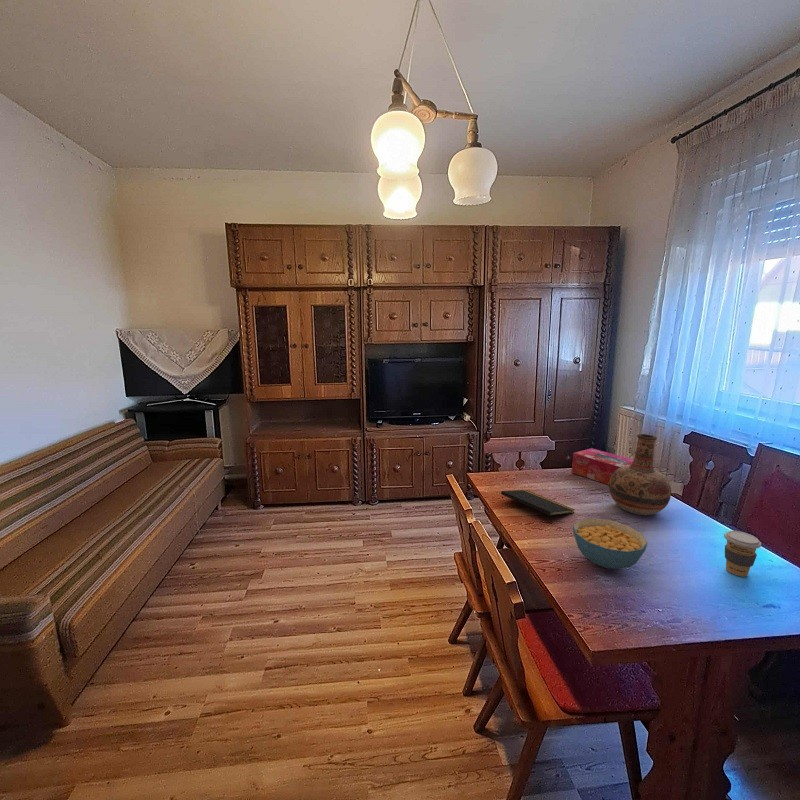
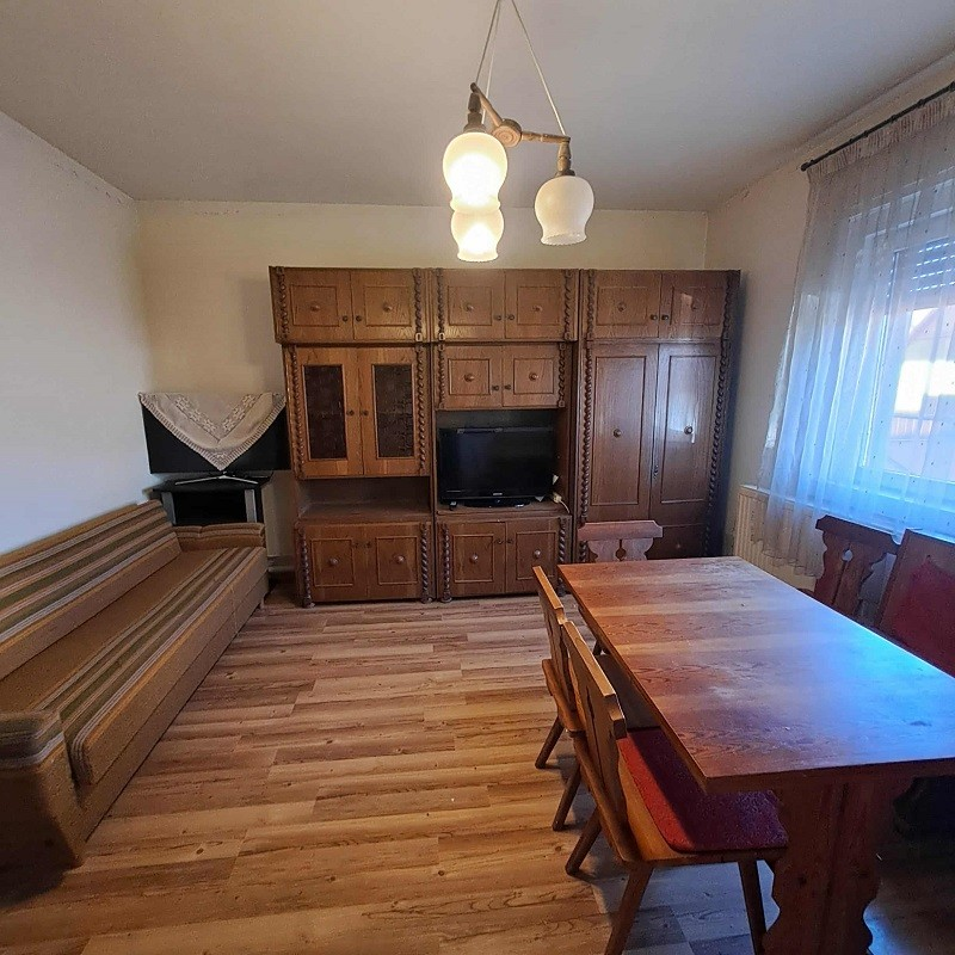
- vase [608,433,672,516]
- coffee cup [723,530,762,578]
- cereal bowl [572,517,649,570]
- notepad [500,489,576,525]
- tissue box [571,447,634,486]
